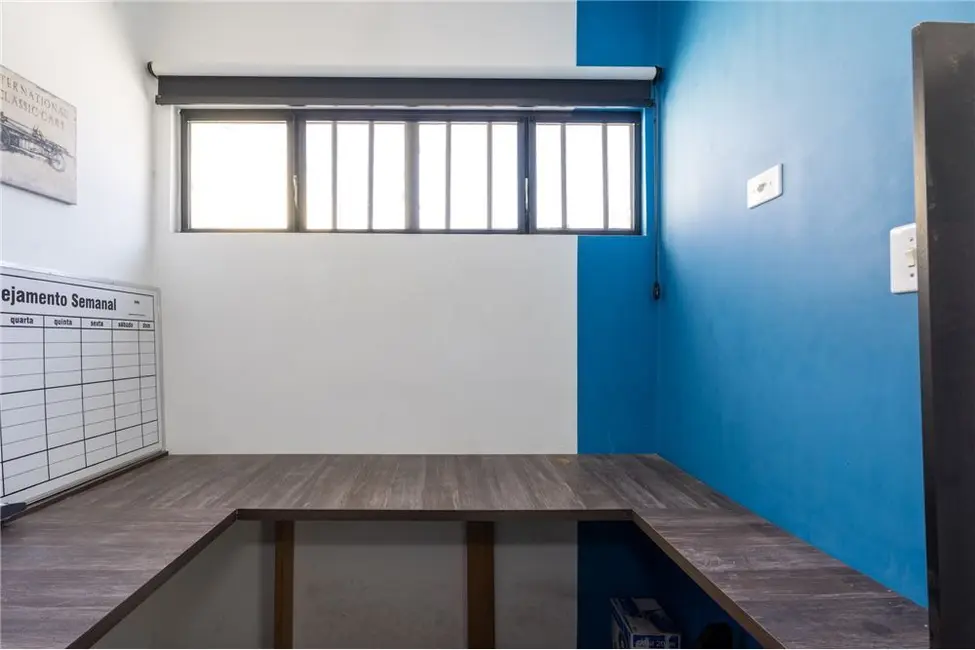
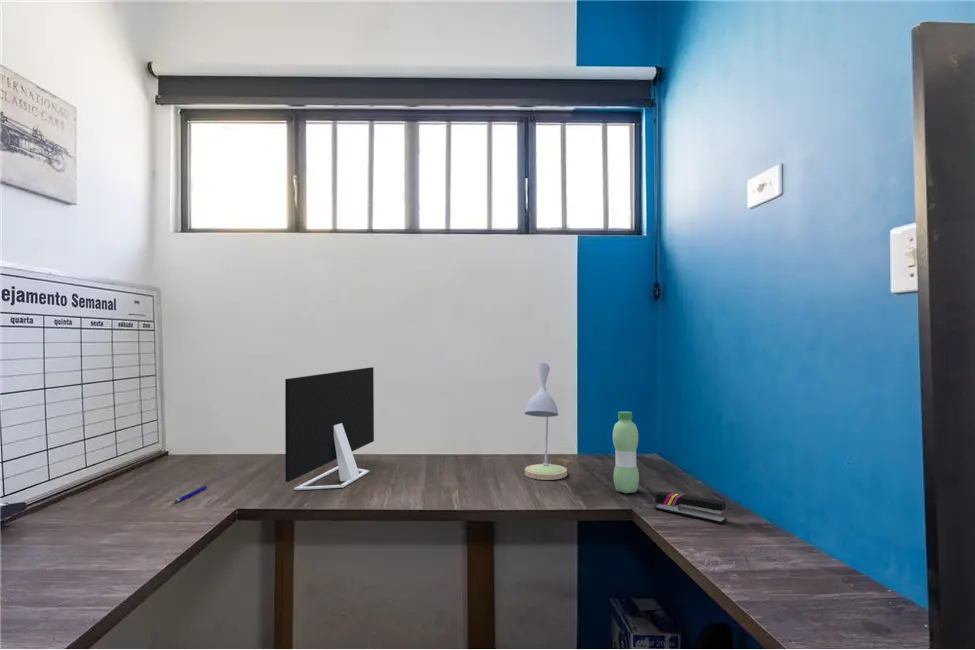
+ stapler [654,491,728,525]
+ pen [174,485,208,503]
+ water bottle [612,410,640,494]
+ desk lamp [523,362,568,481]
+ monitor [284,366,375,491]
